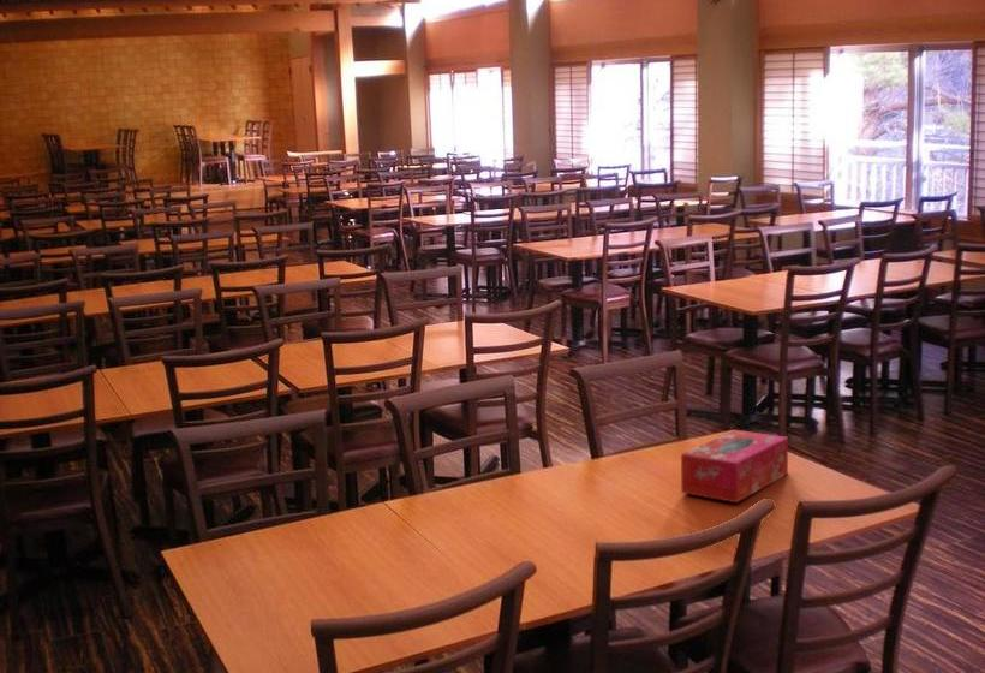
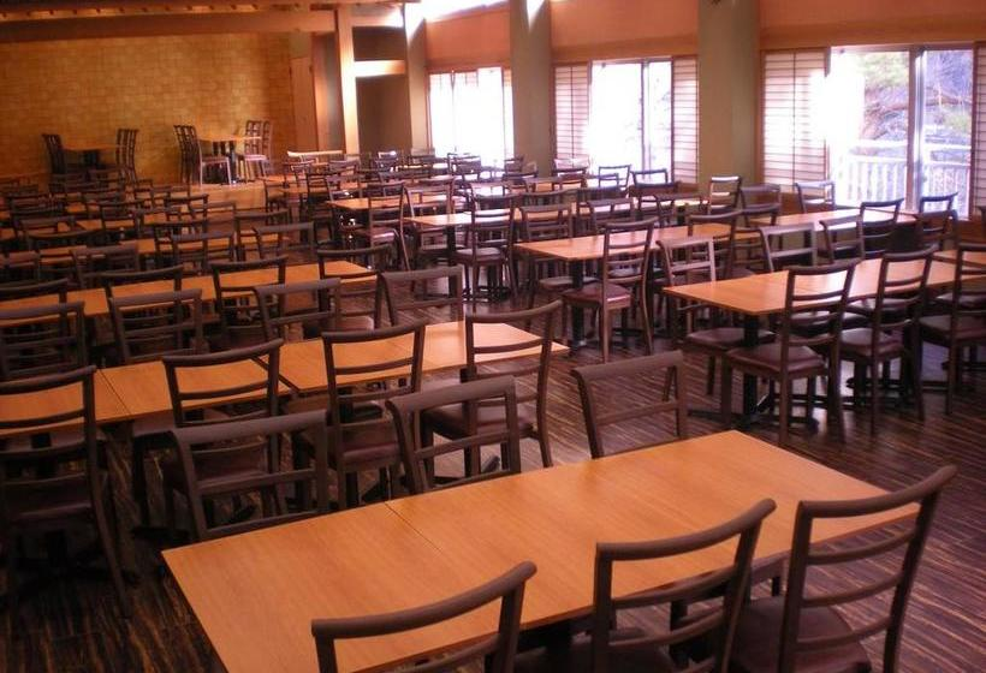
- tissue box [680,429,789,504]
